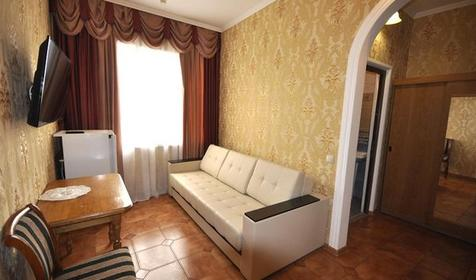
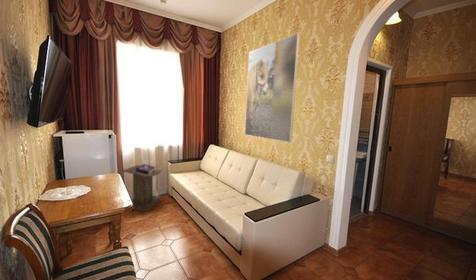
+ lectern [122,163,162,213]
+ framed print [244,33,301,143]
